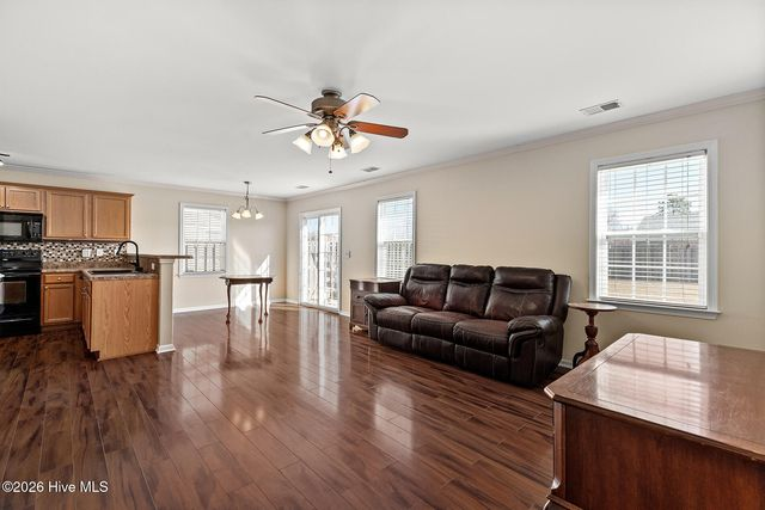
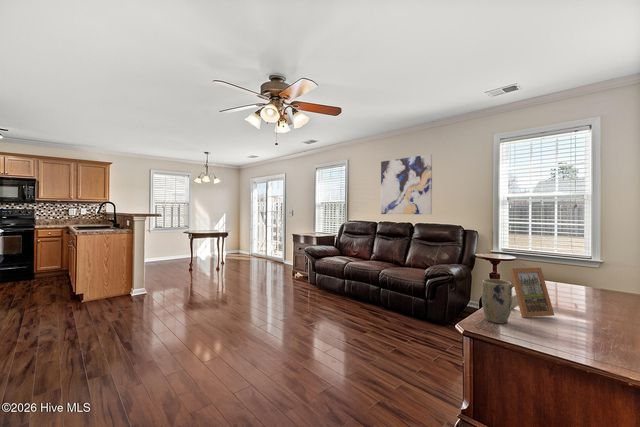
+ picture frame [509,267,555,318]
+ plant pot [481,278,513,324]
+ wall art [380,153,433,215]
